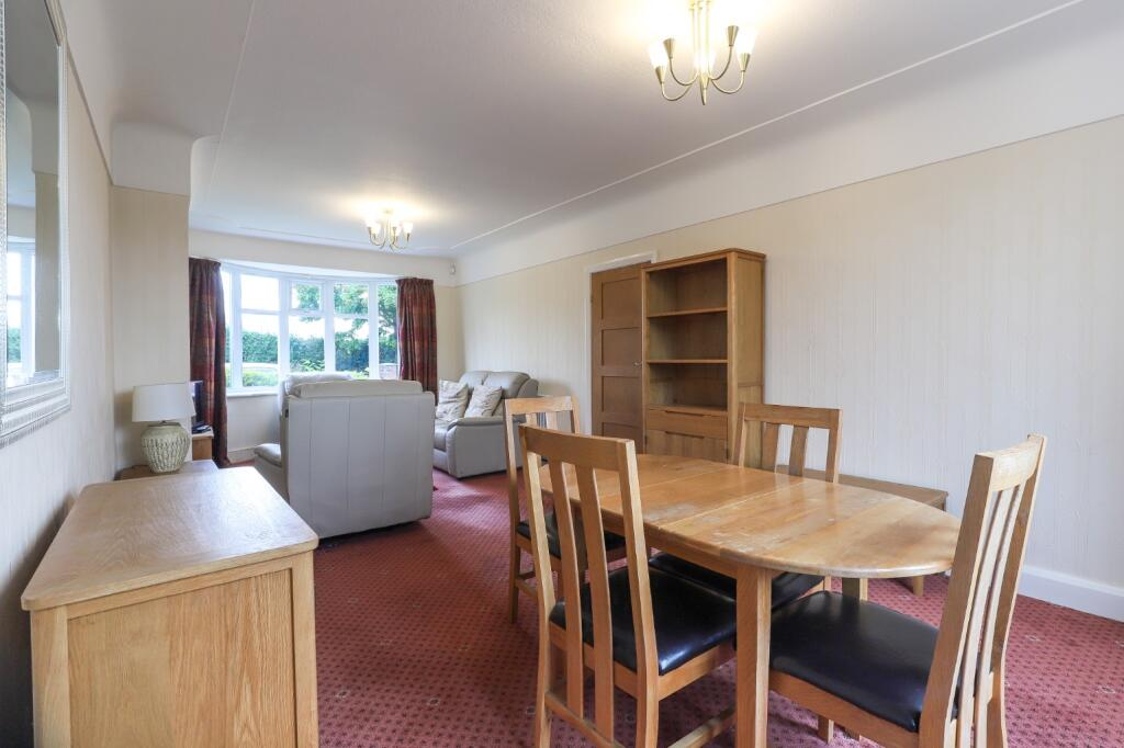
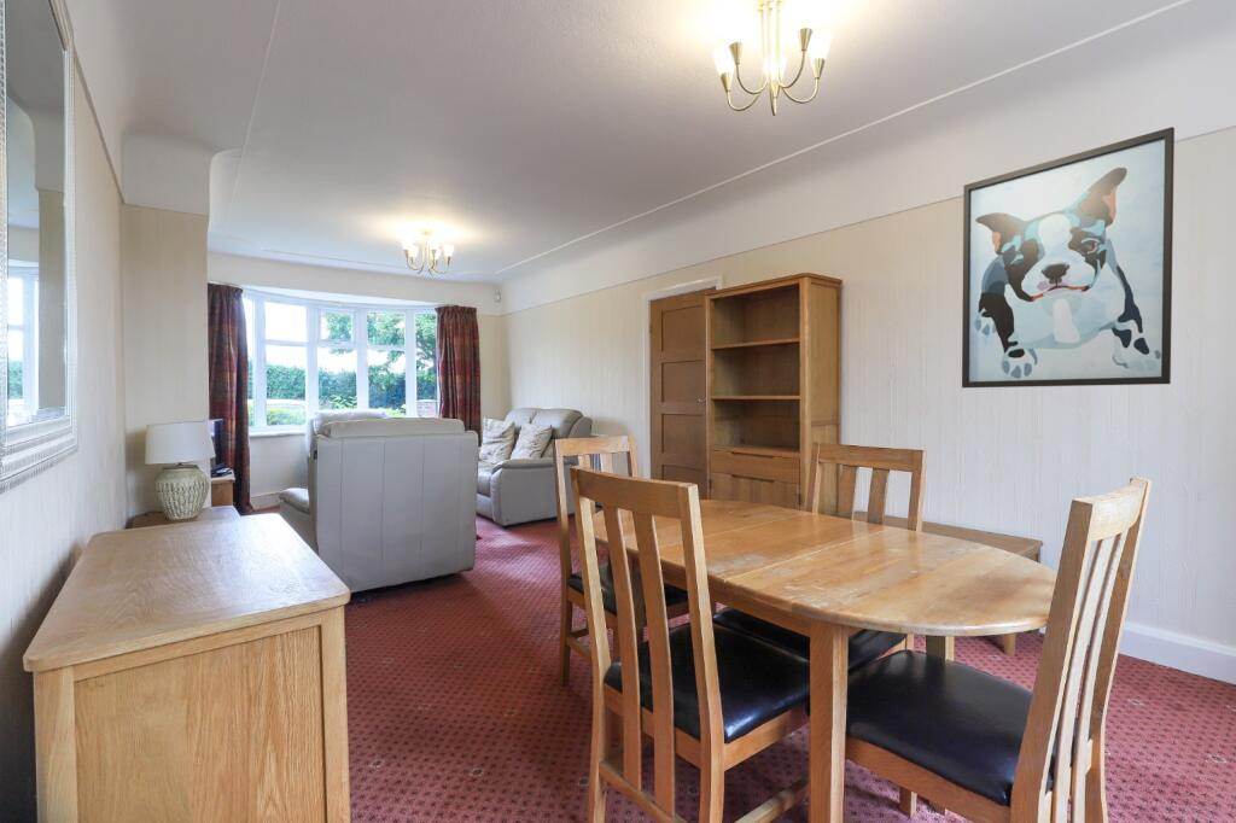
+ wall art [961,126,1176,389]
